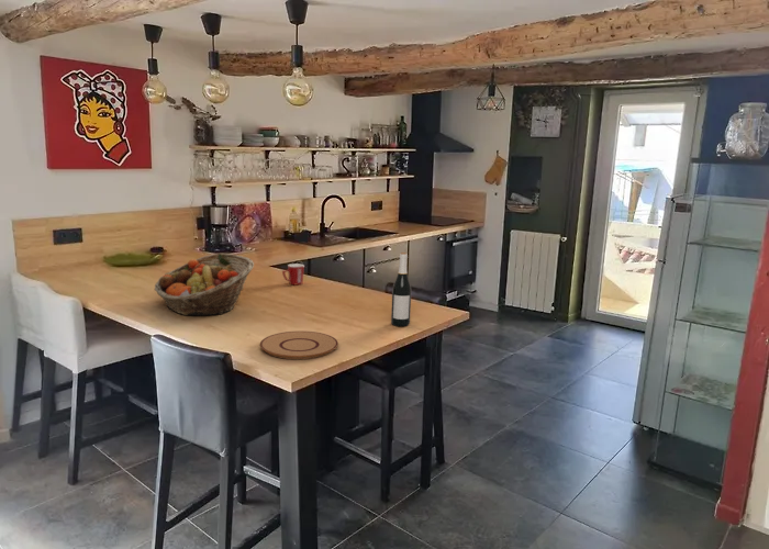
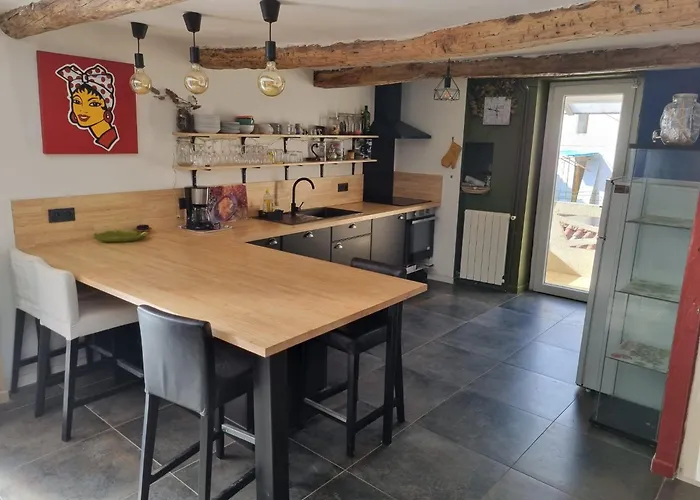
- mug [281,262,305,285]
- fruit basket [154,253,255,316]
- wine bottle [390,251,412,327]
- plate [259,330,339,360]
